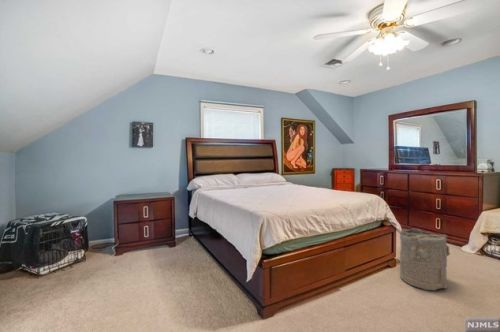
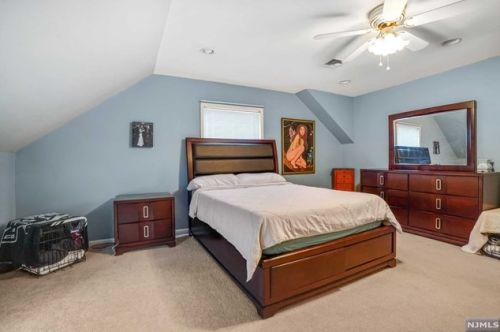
- laundry hamper [399,228,451,292]
